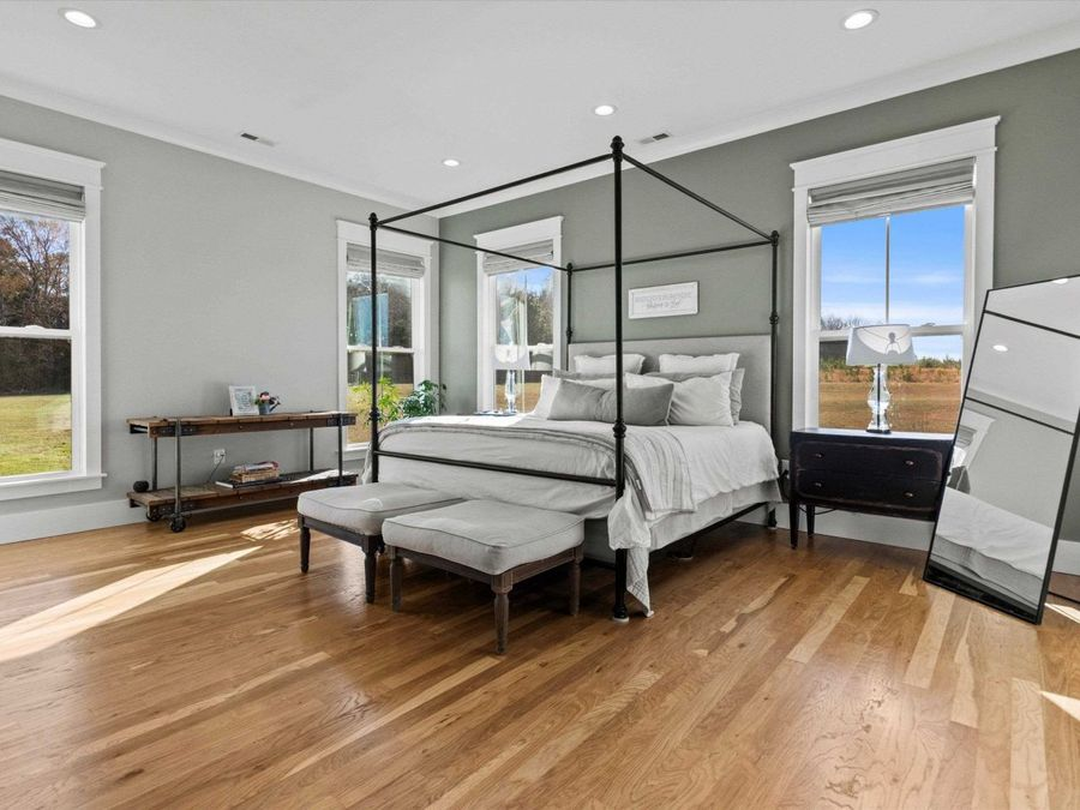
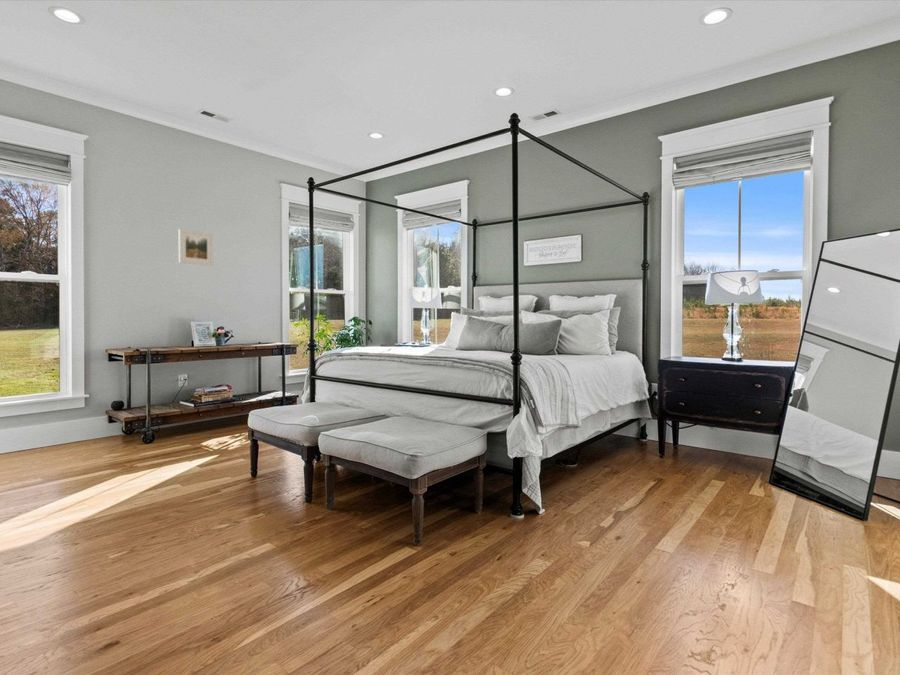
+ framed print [178,228,214,267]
